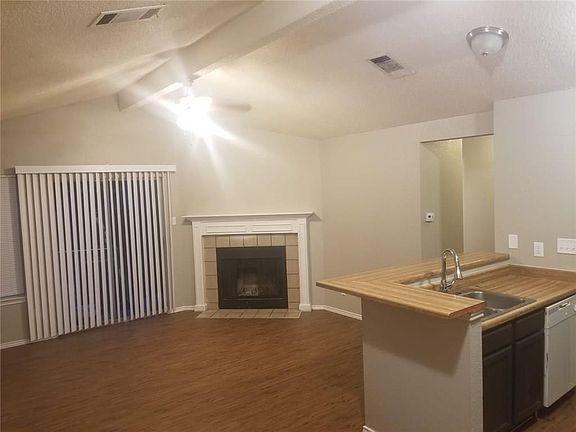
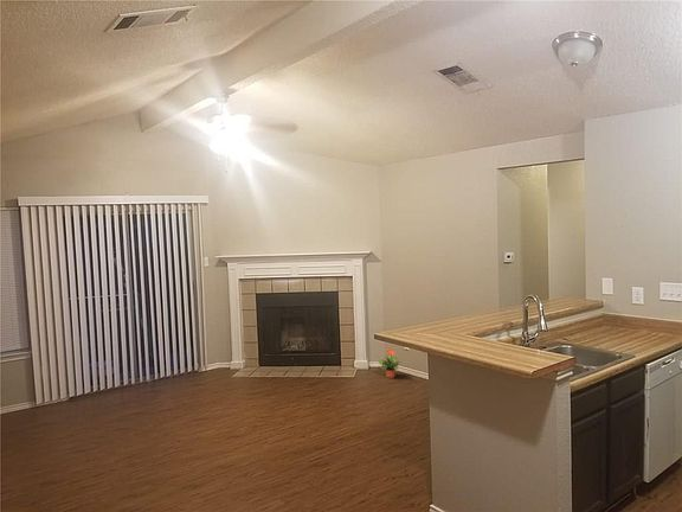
+ potted plant [378,348,401,379]
